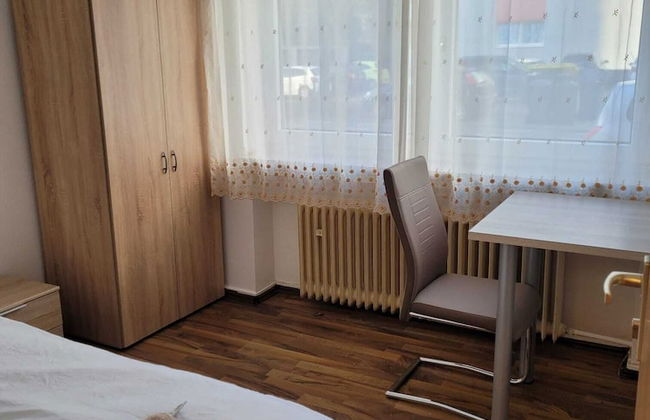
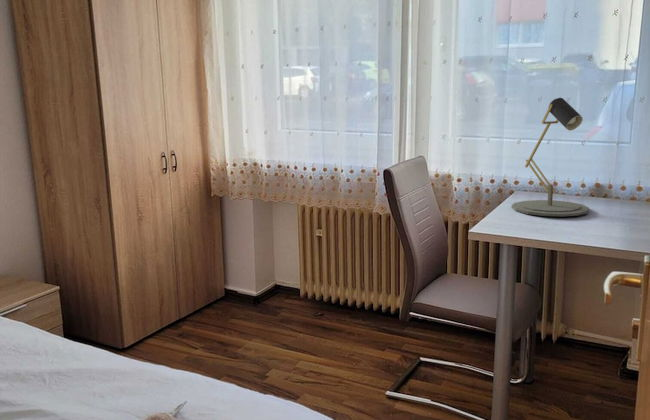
+ desk lamp [511,97,590,217]
